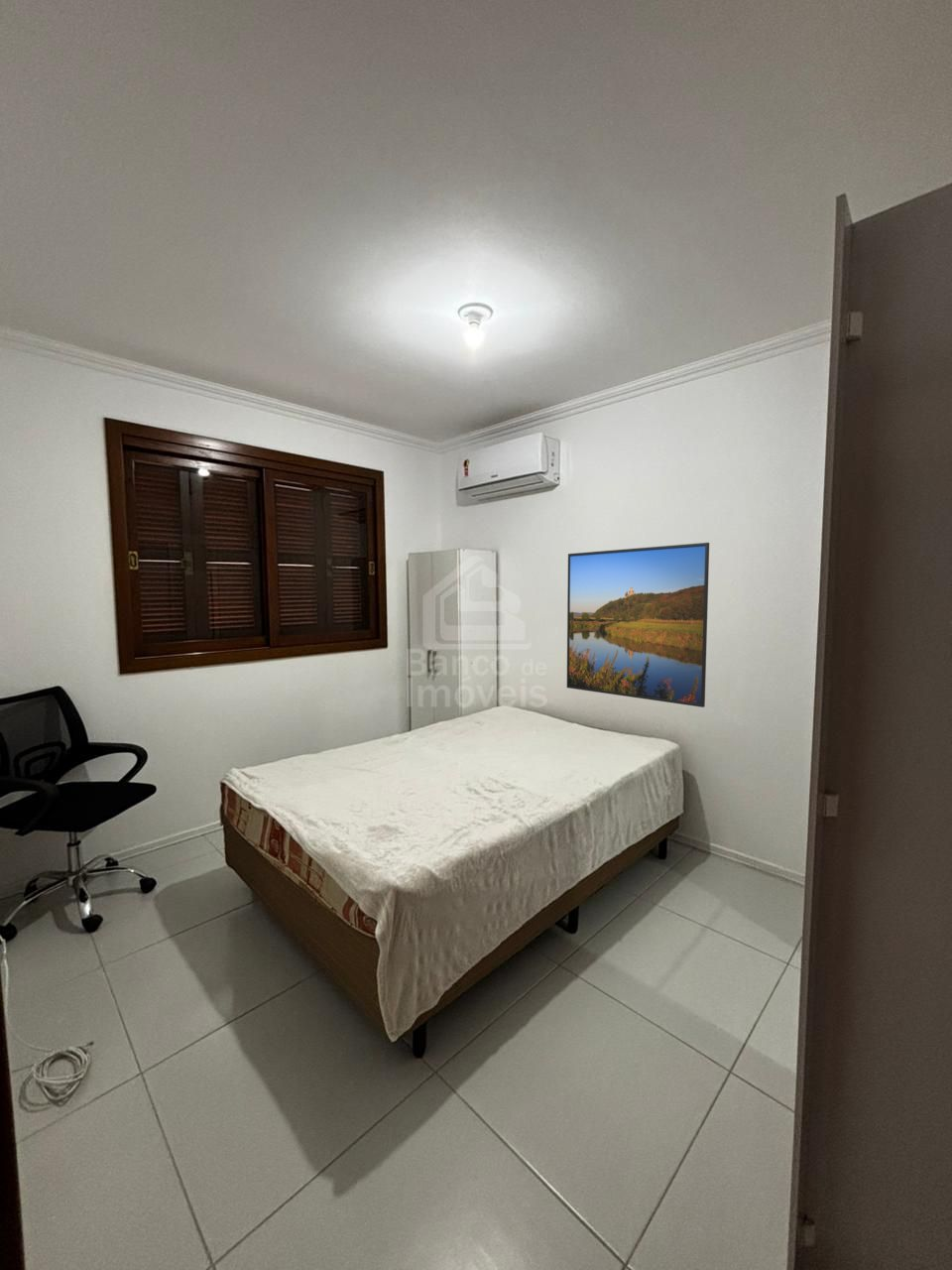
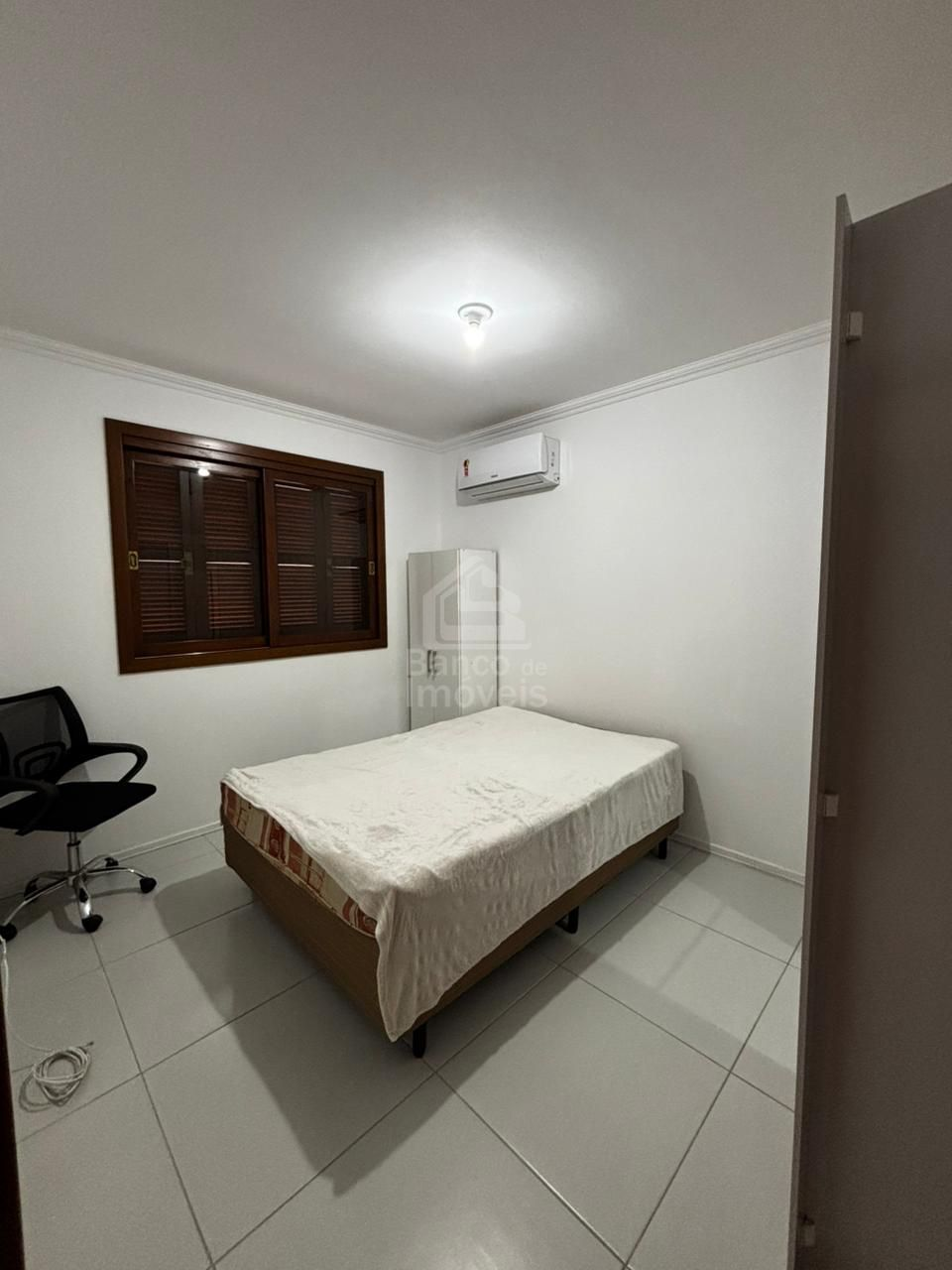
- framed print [566,542,710,708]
